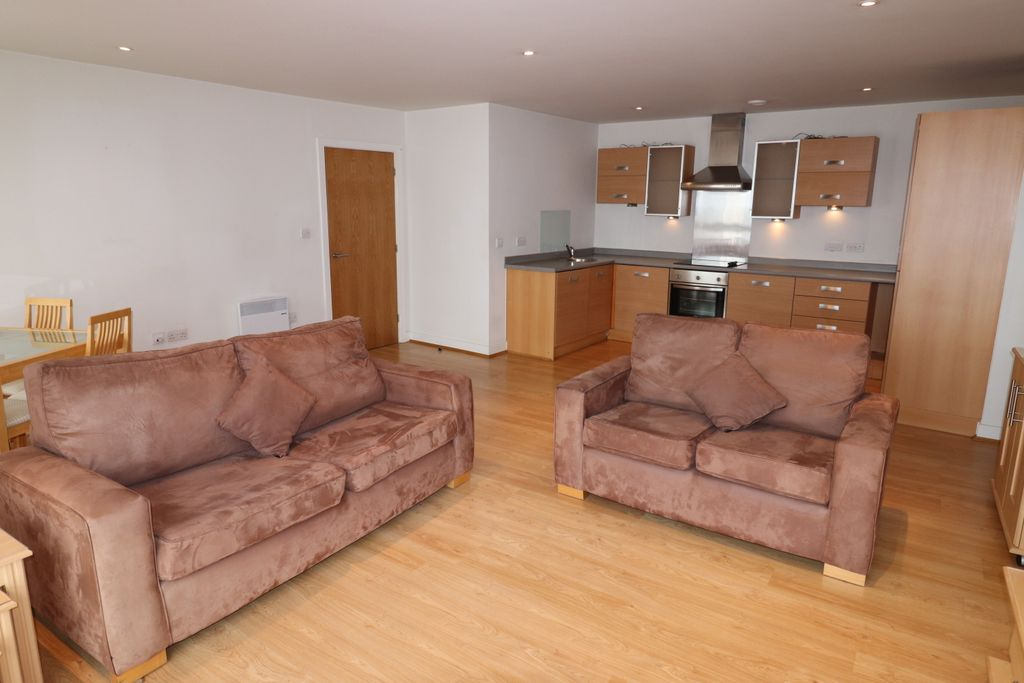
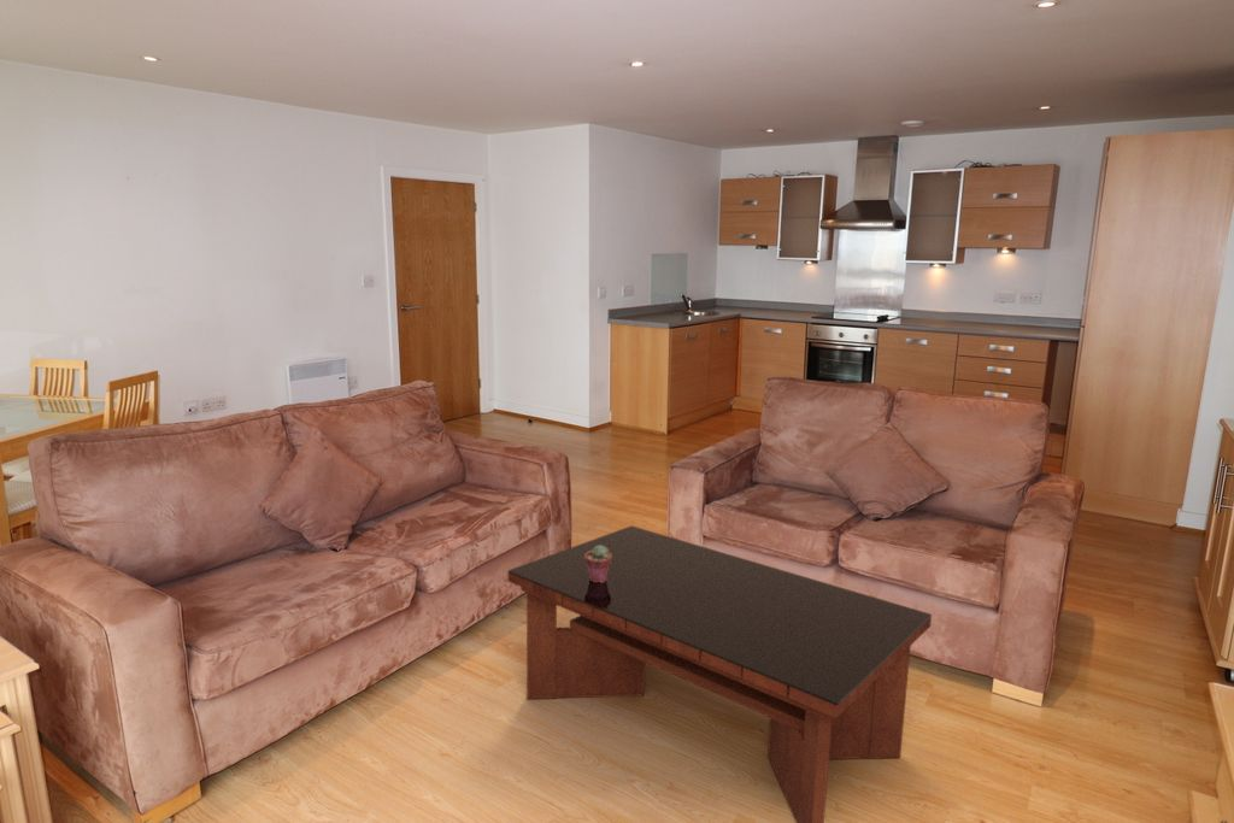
+ potted succulent [584,546,612,582]
+ coffee table [507,524,933,823]
